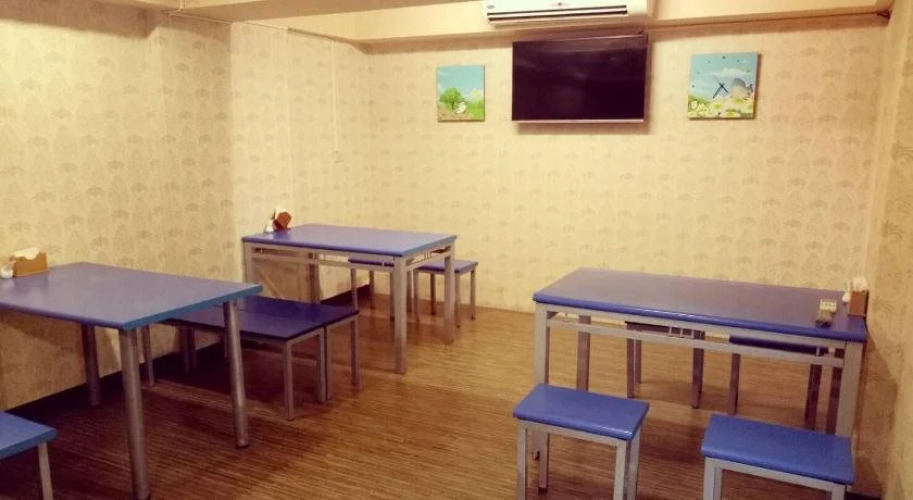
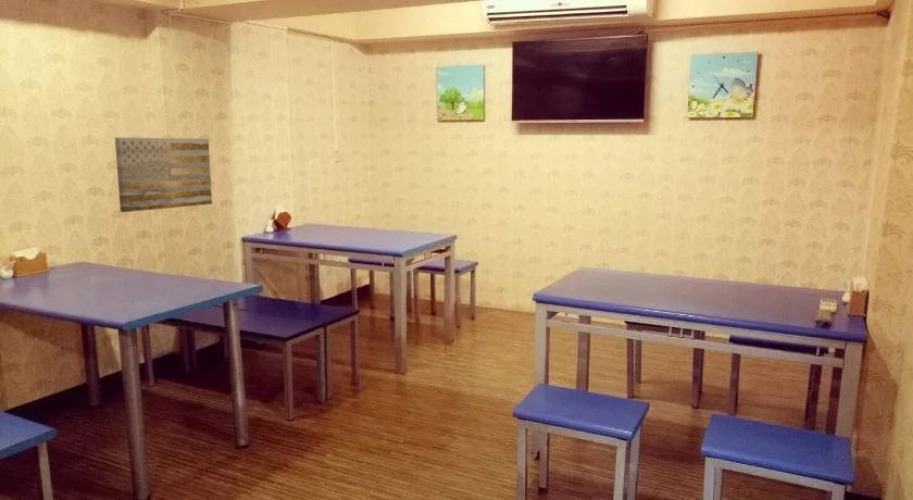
+ wall art [114,137,213,213]
